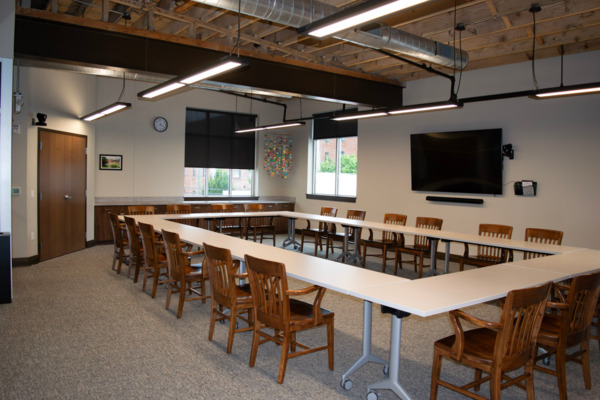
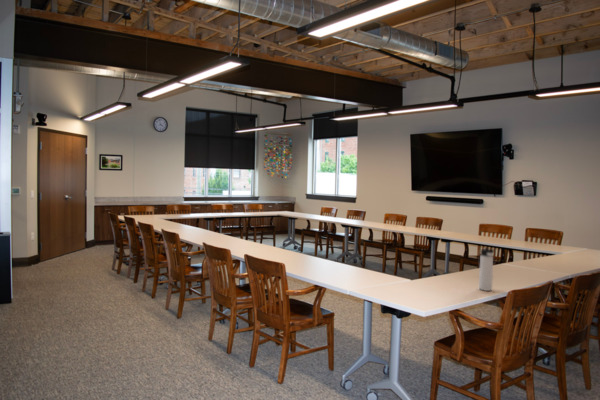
+ thermos bottle [478,246,496,292]
